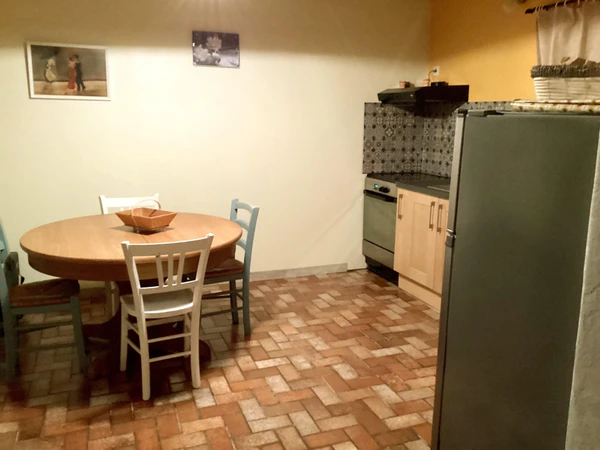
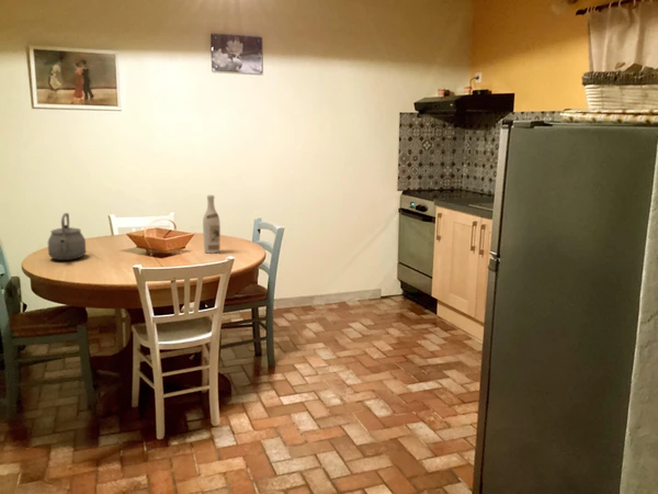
+ tea kettle [47,212,87,261]
+ wine bottle [202,194,222,255]
